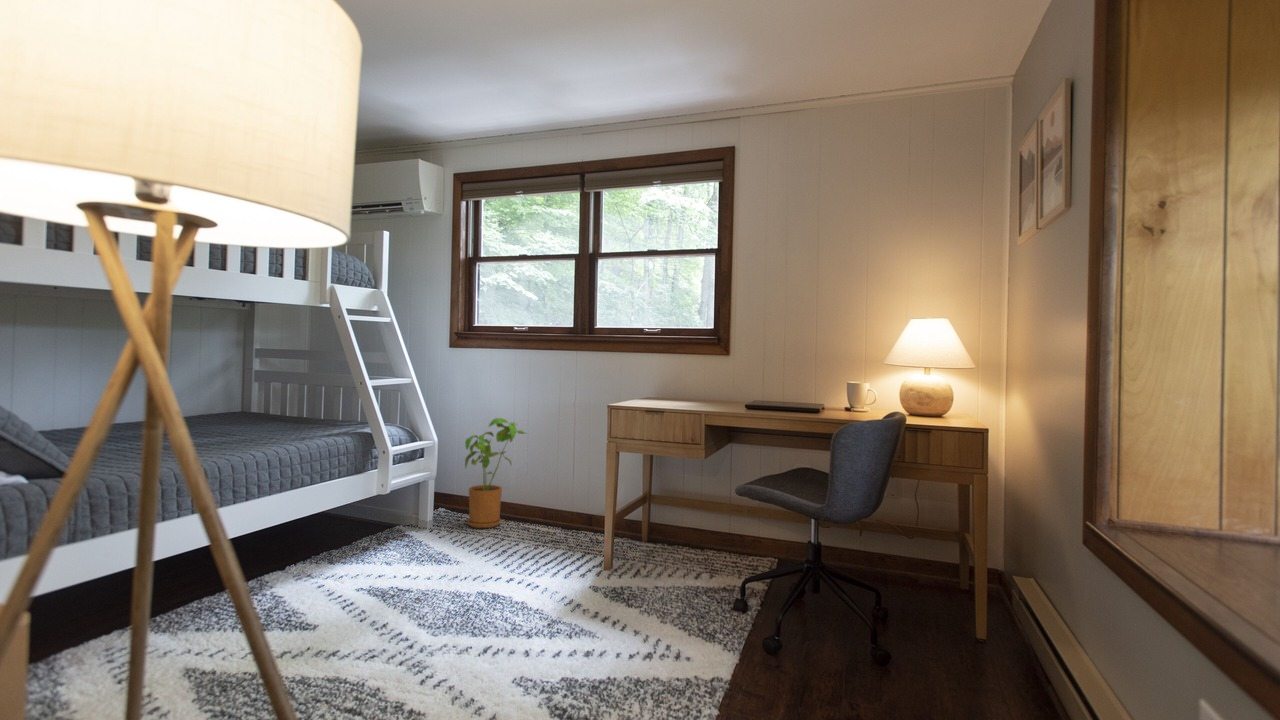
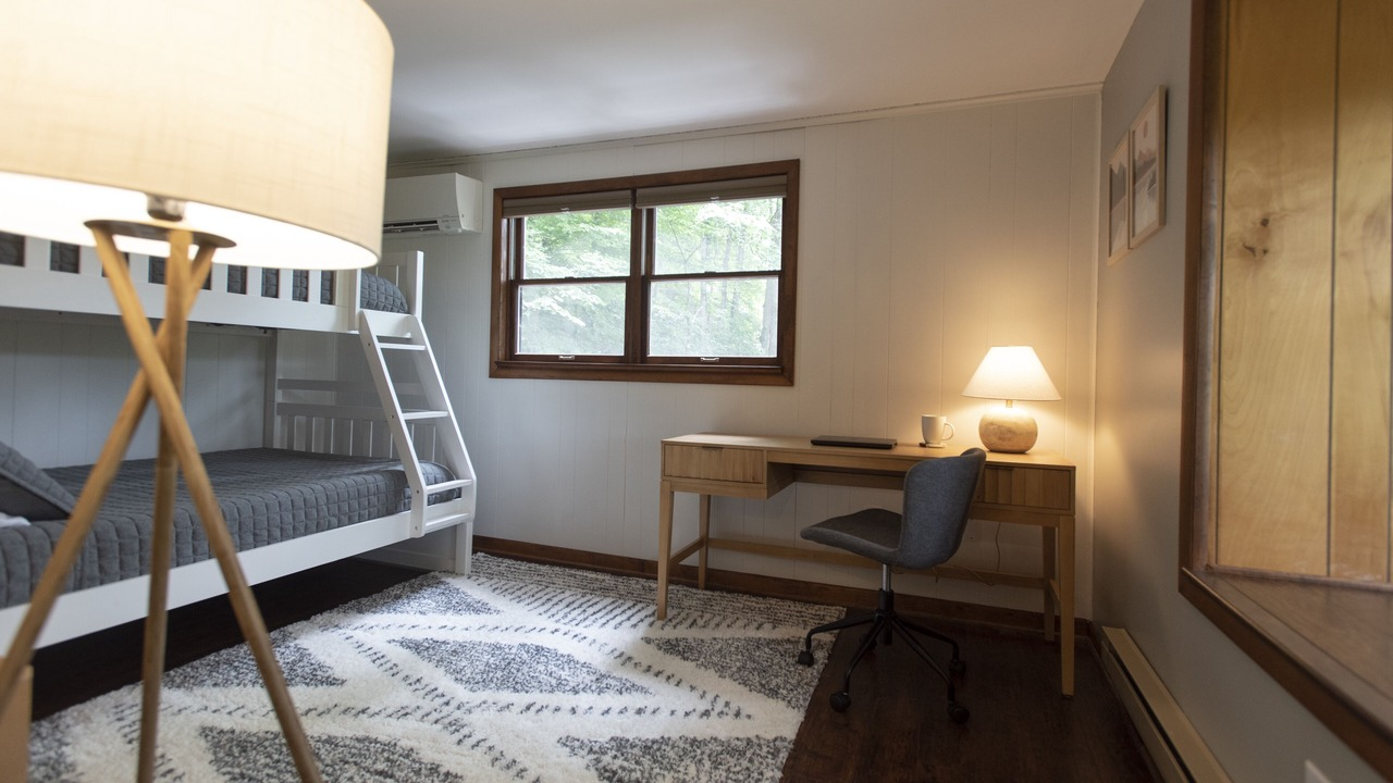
- house plant [464,417,526,529]
